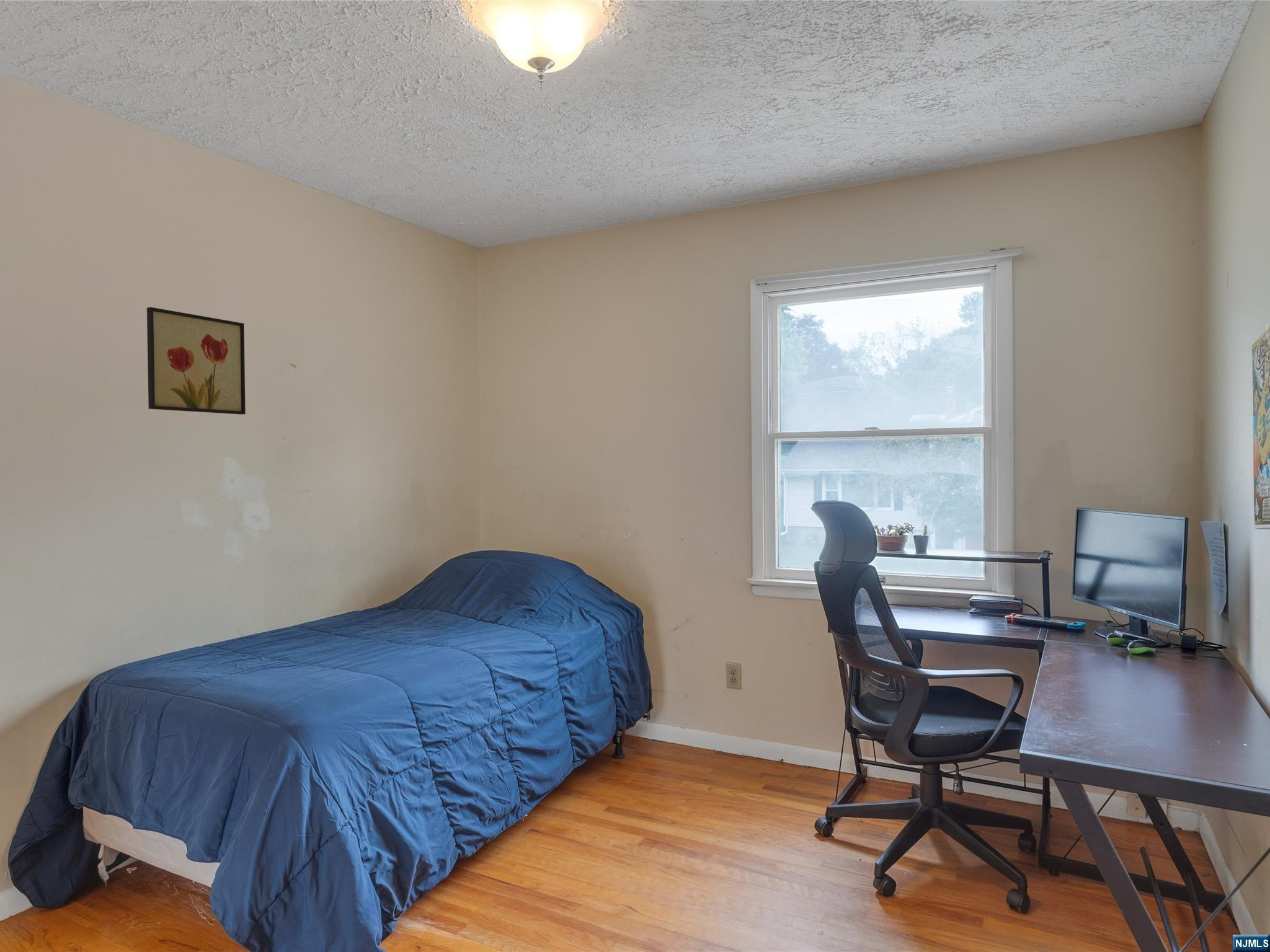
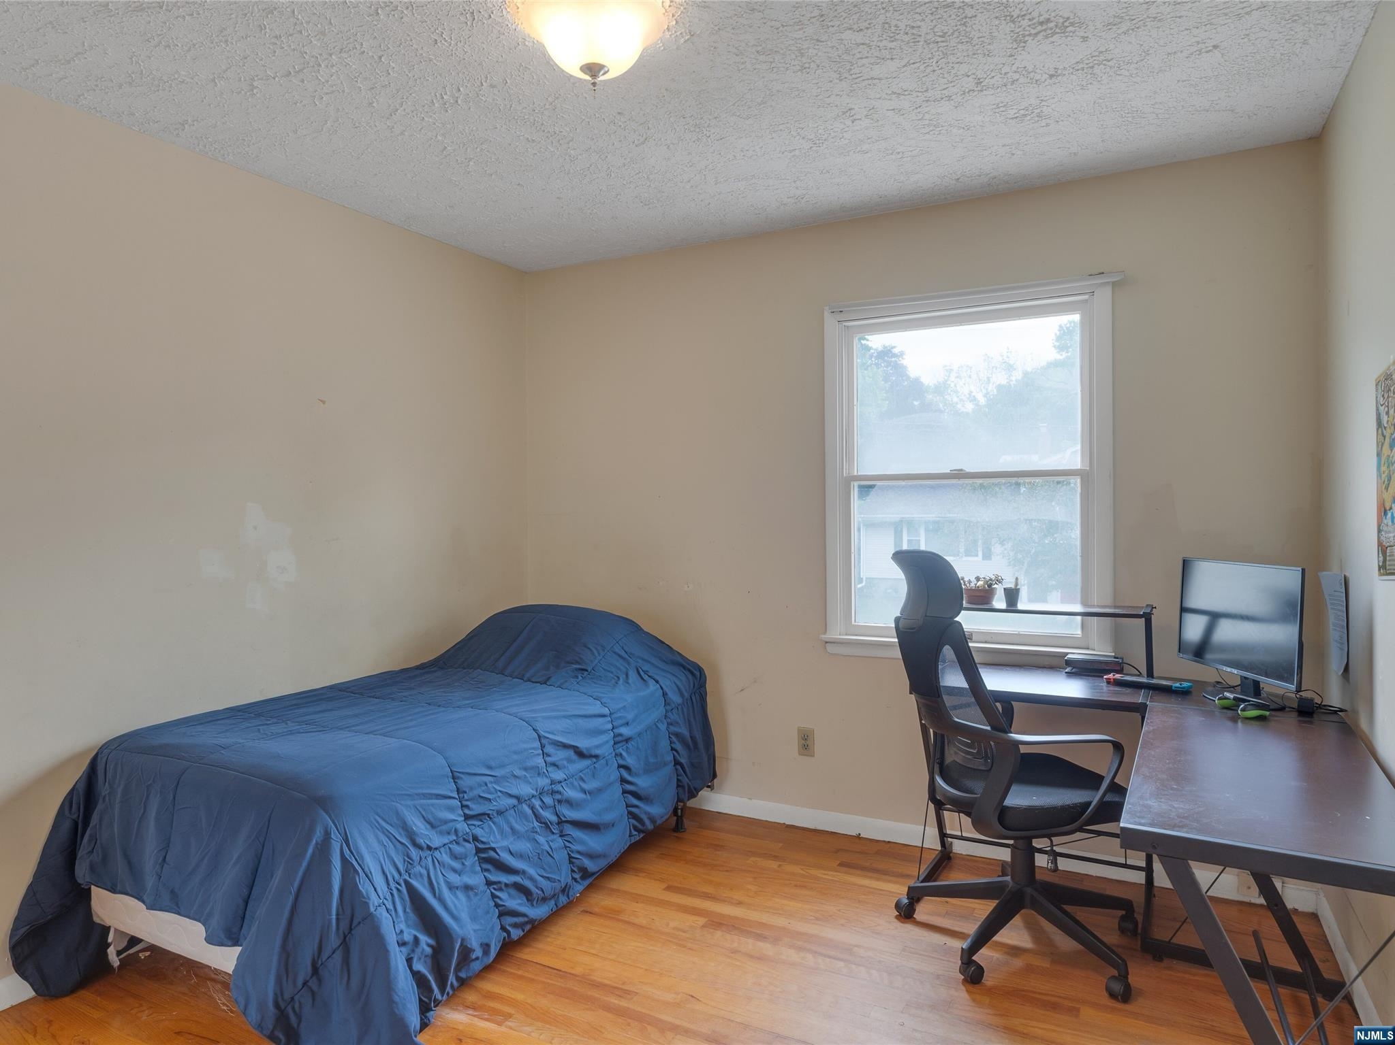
- wall art [146,307,246,415]
